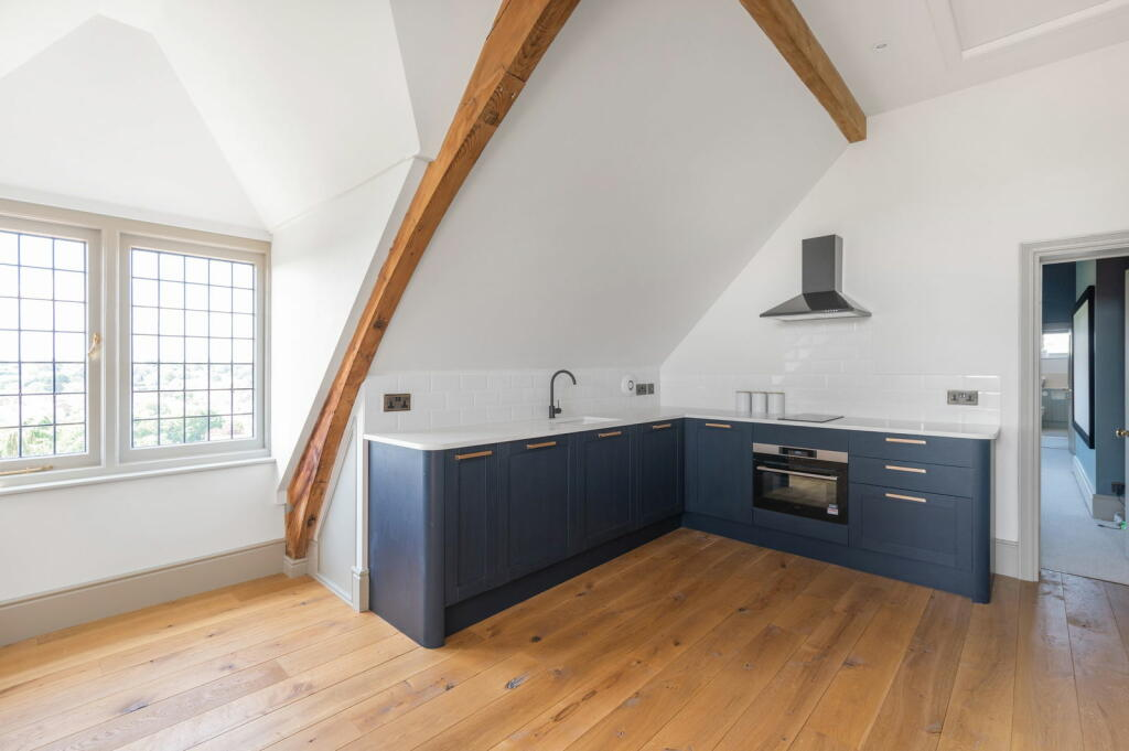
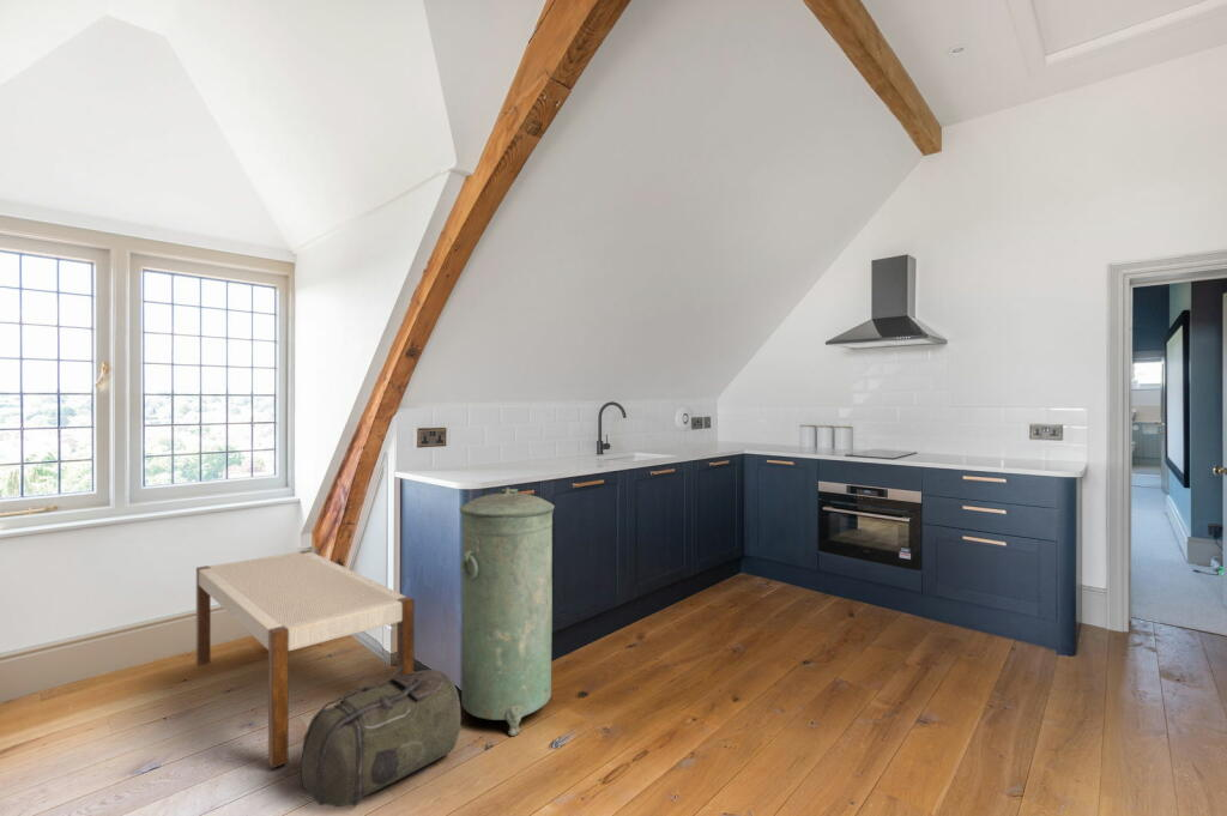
+ backpack [300,666,463,808]
+ trash can [459,486,556,737]
+ bench [195,549,415,769]
